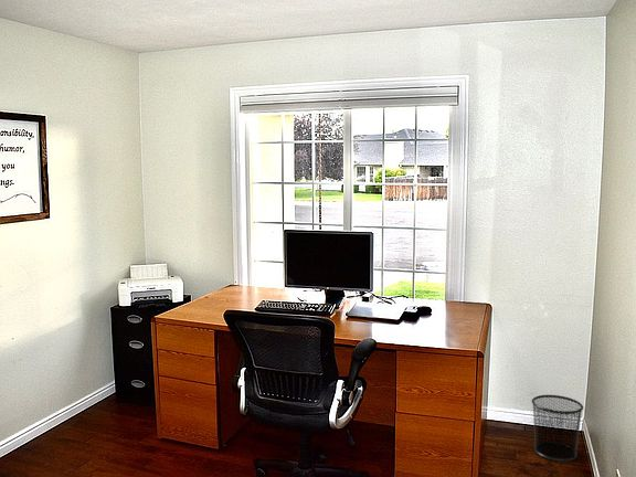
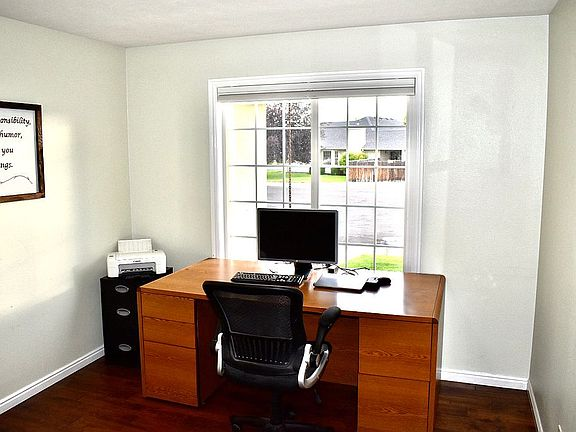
- waste bin [531,394,584,463]
